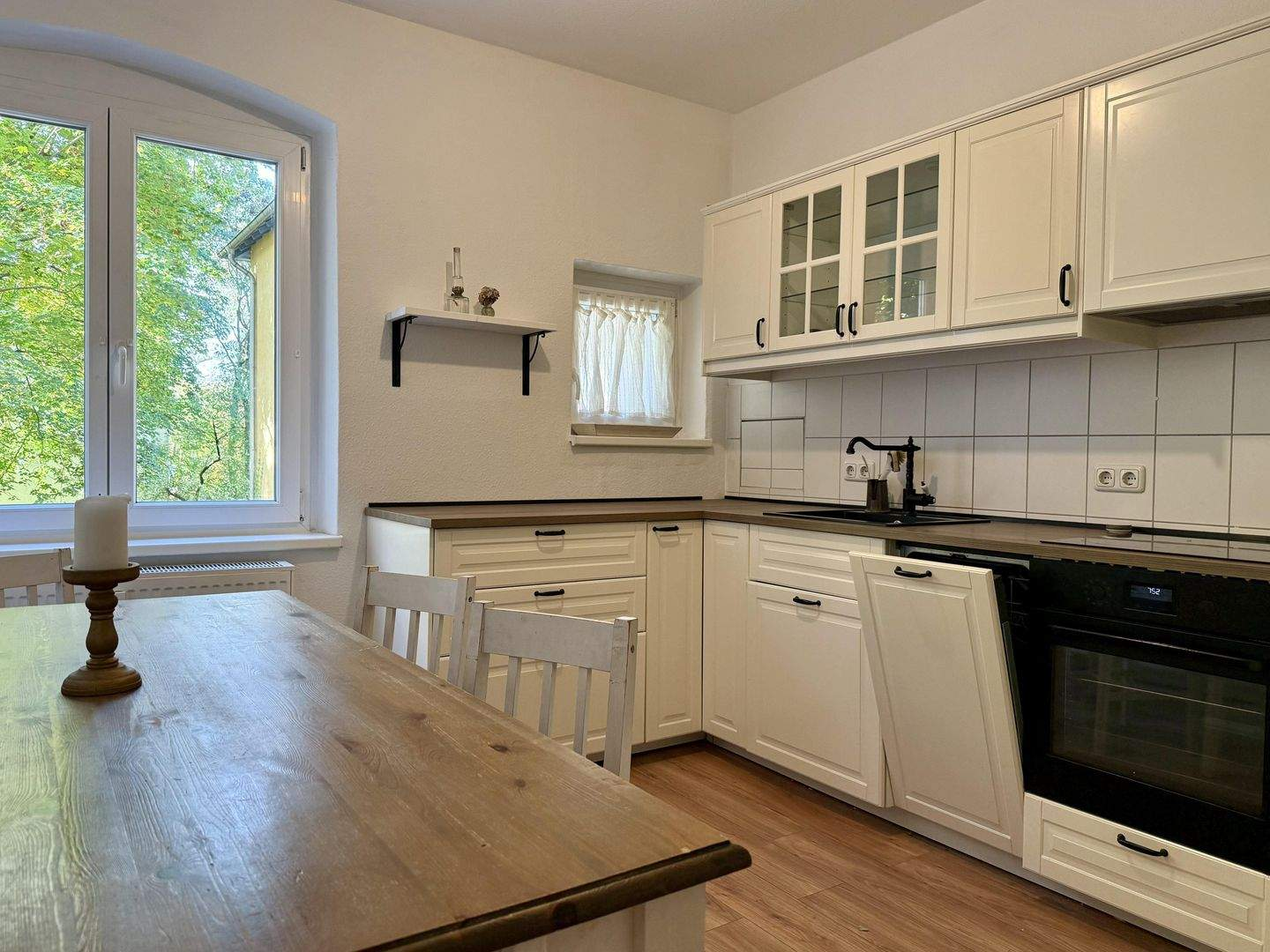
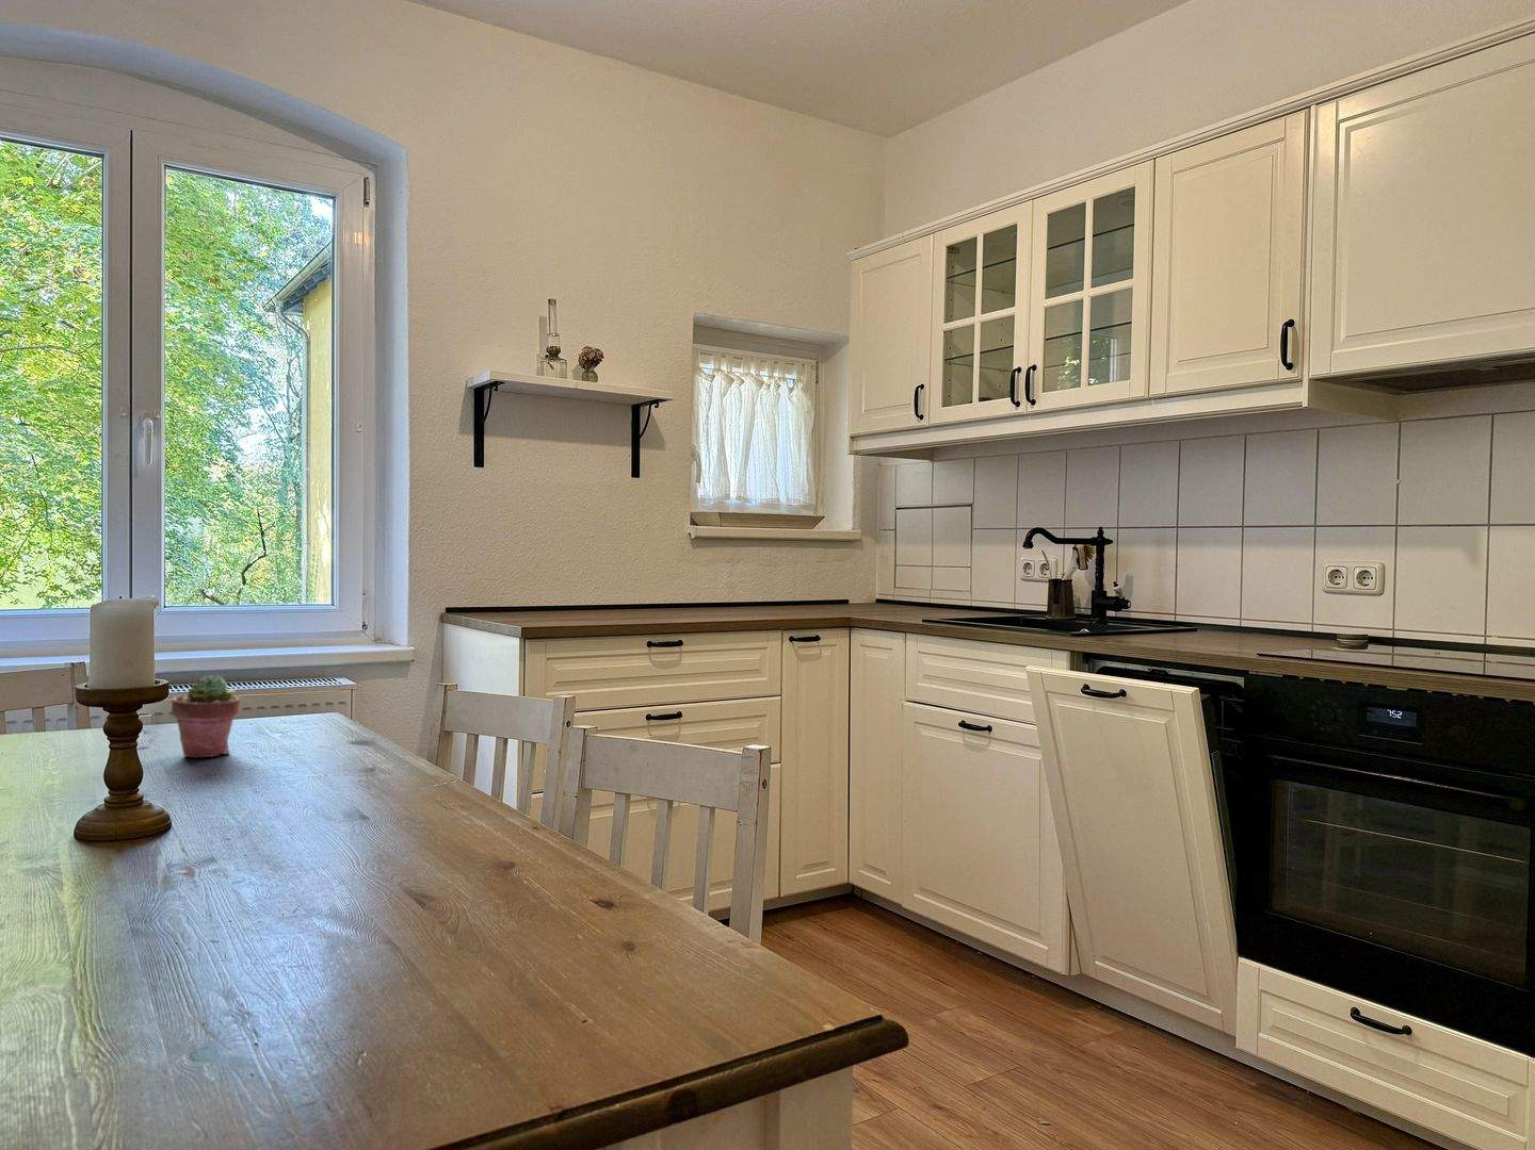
+ potted succulent [170,673,241,759]
